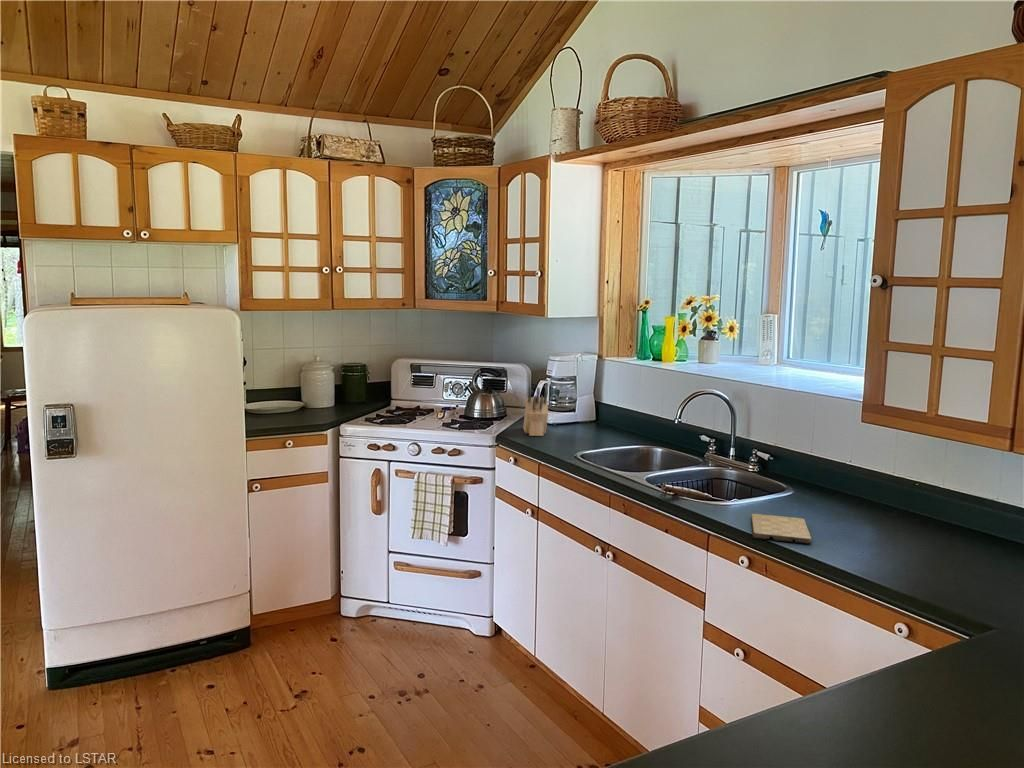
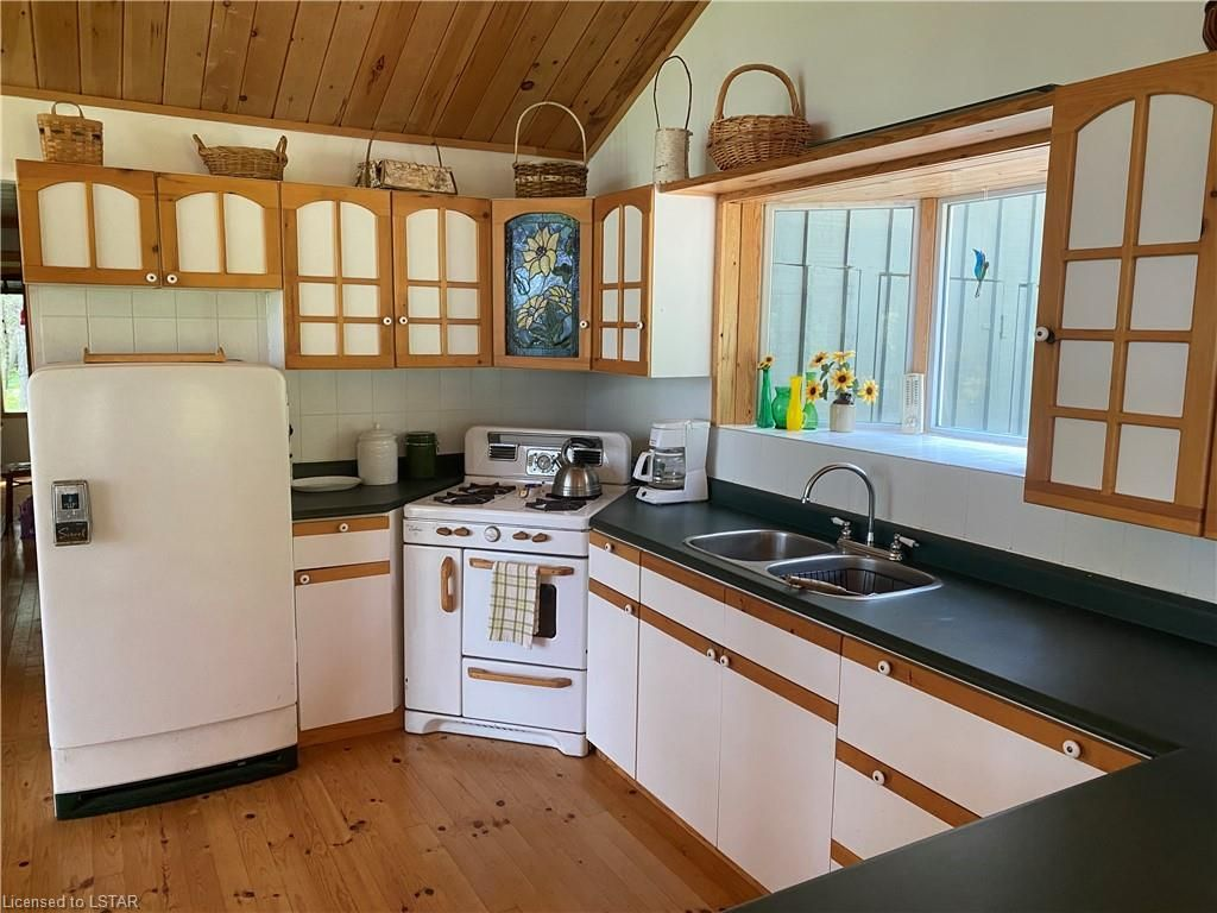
- cutting board [750,513,812,544]
- knife block [522,386,549,437]
